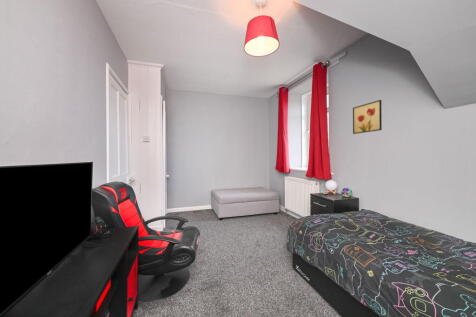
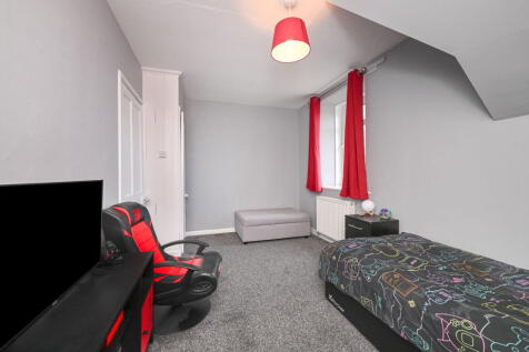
- wall art [352,99,383,135]
